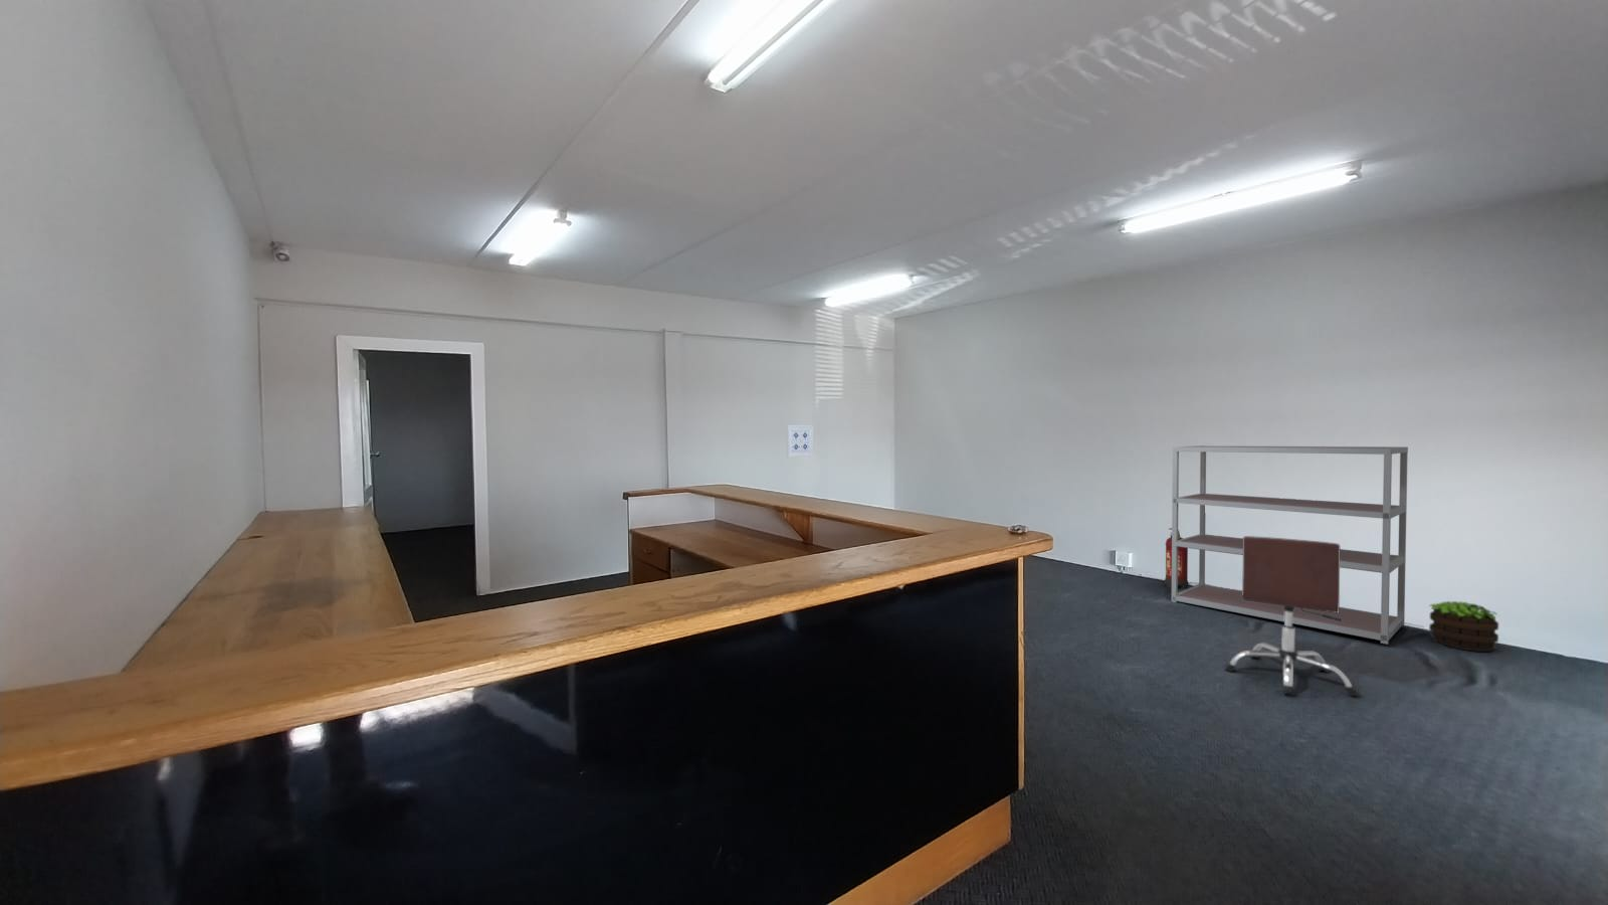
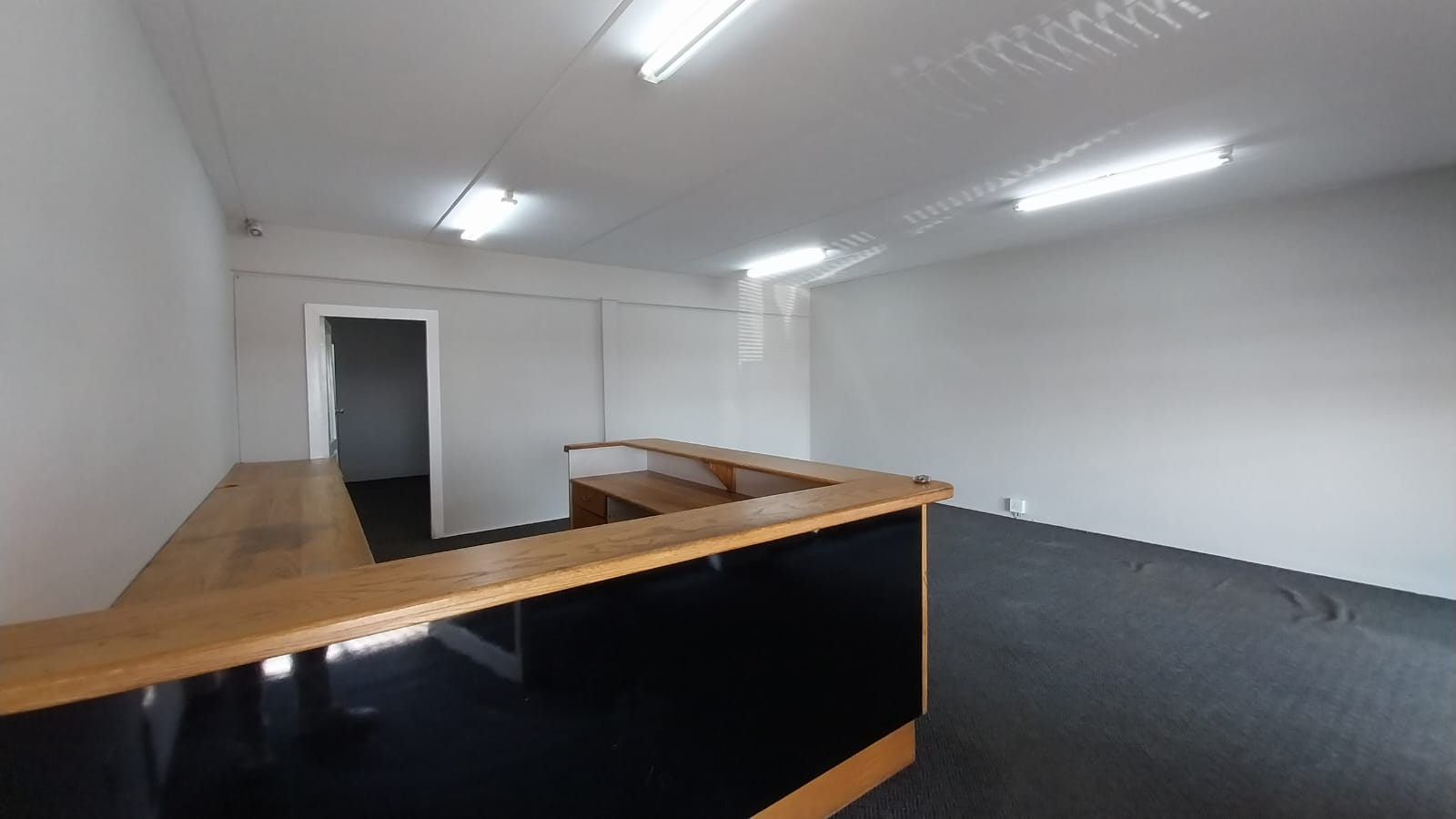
- wall art [786,424,814,457]
- potted plant [1428,600,1502,653]
- chair [1224,535,1360,697]
- shelving unit [1171,444,1409,645]
- fire extinguisher [1164,527,1189,590]
